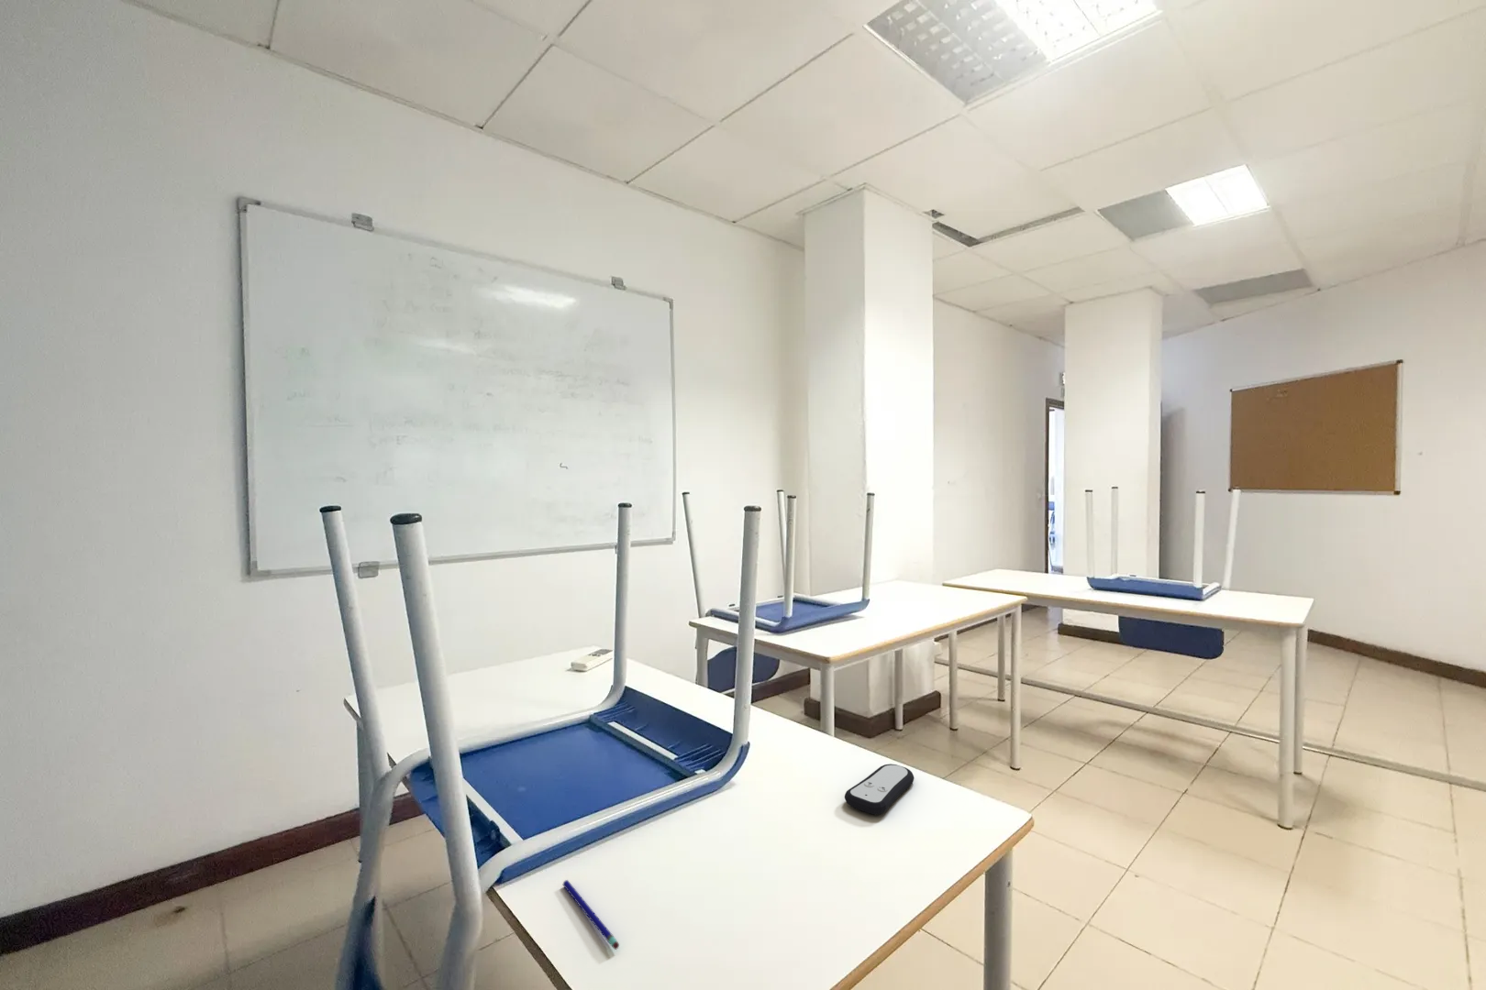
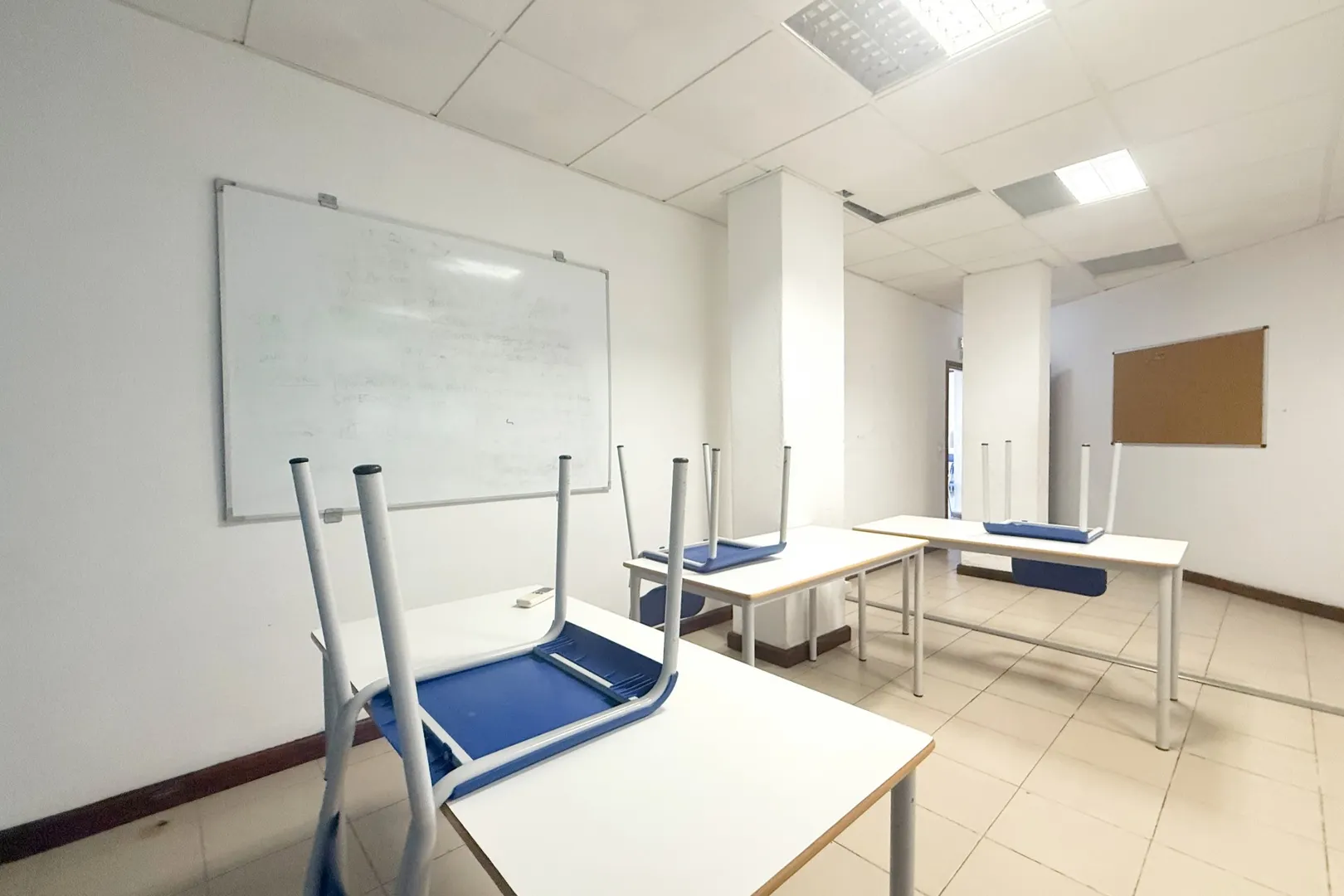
- remote control [844,762,914,815]
- pen [563,880,620,950]
